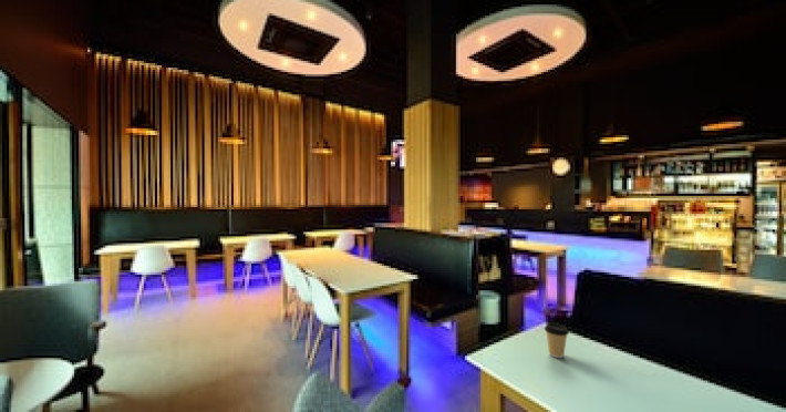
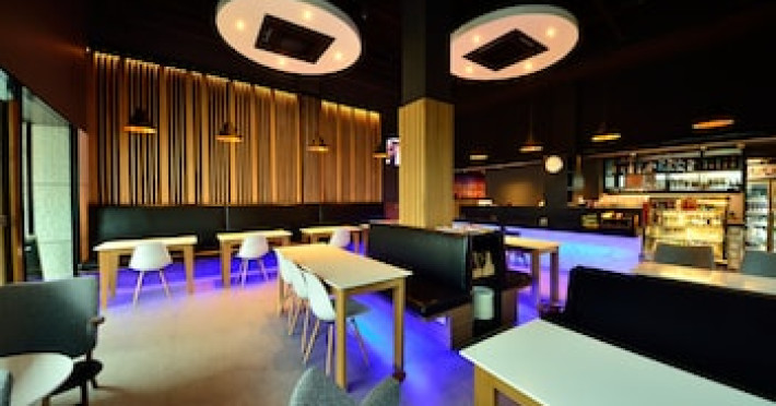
- coffee cup [544,321,570,359]
